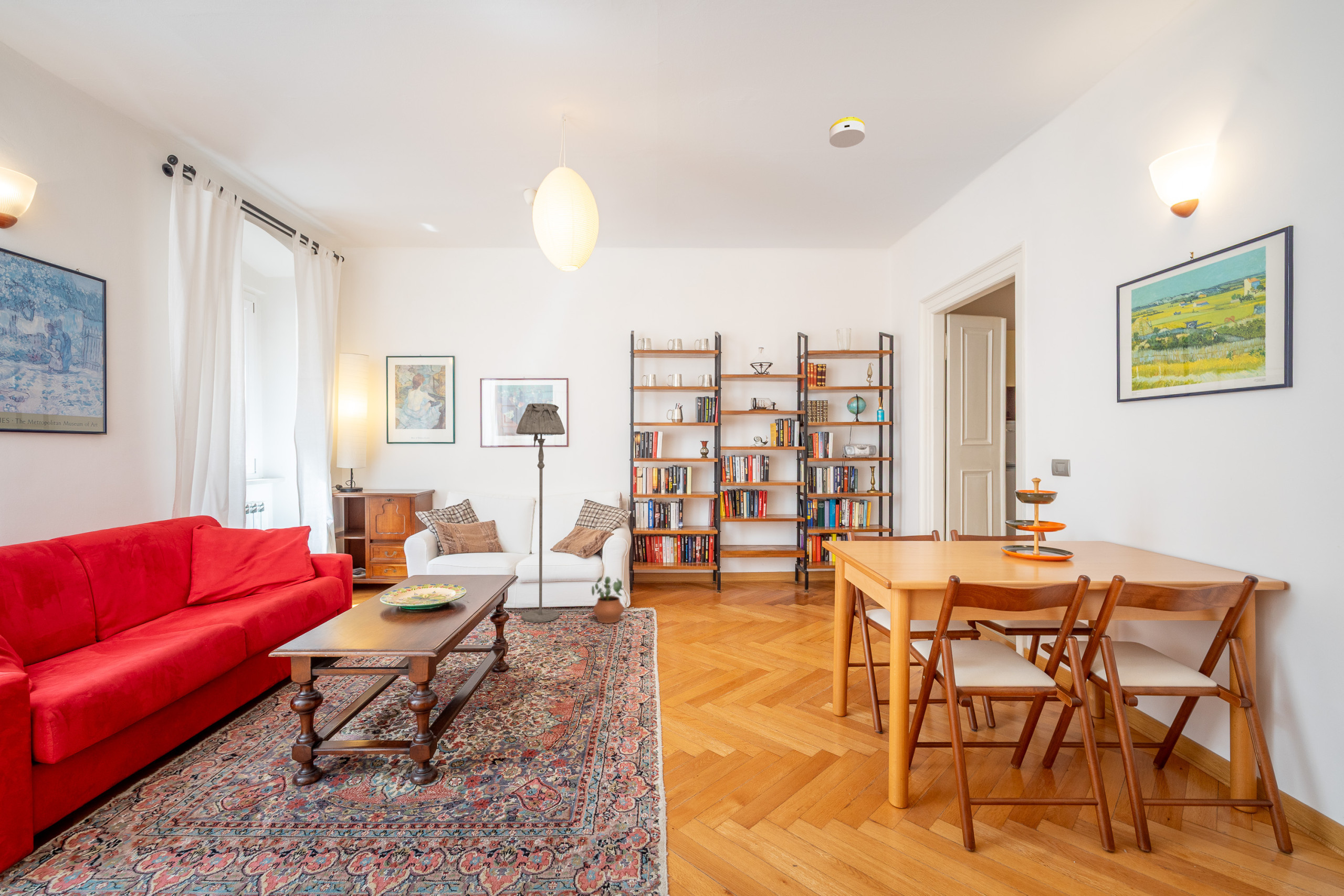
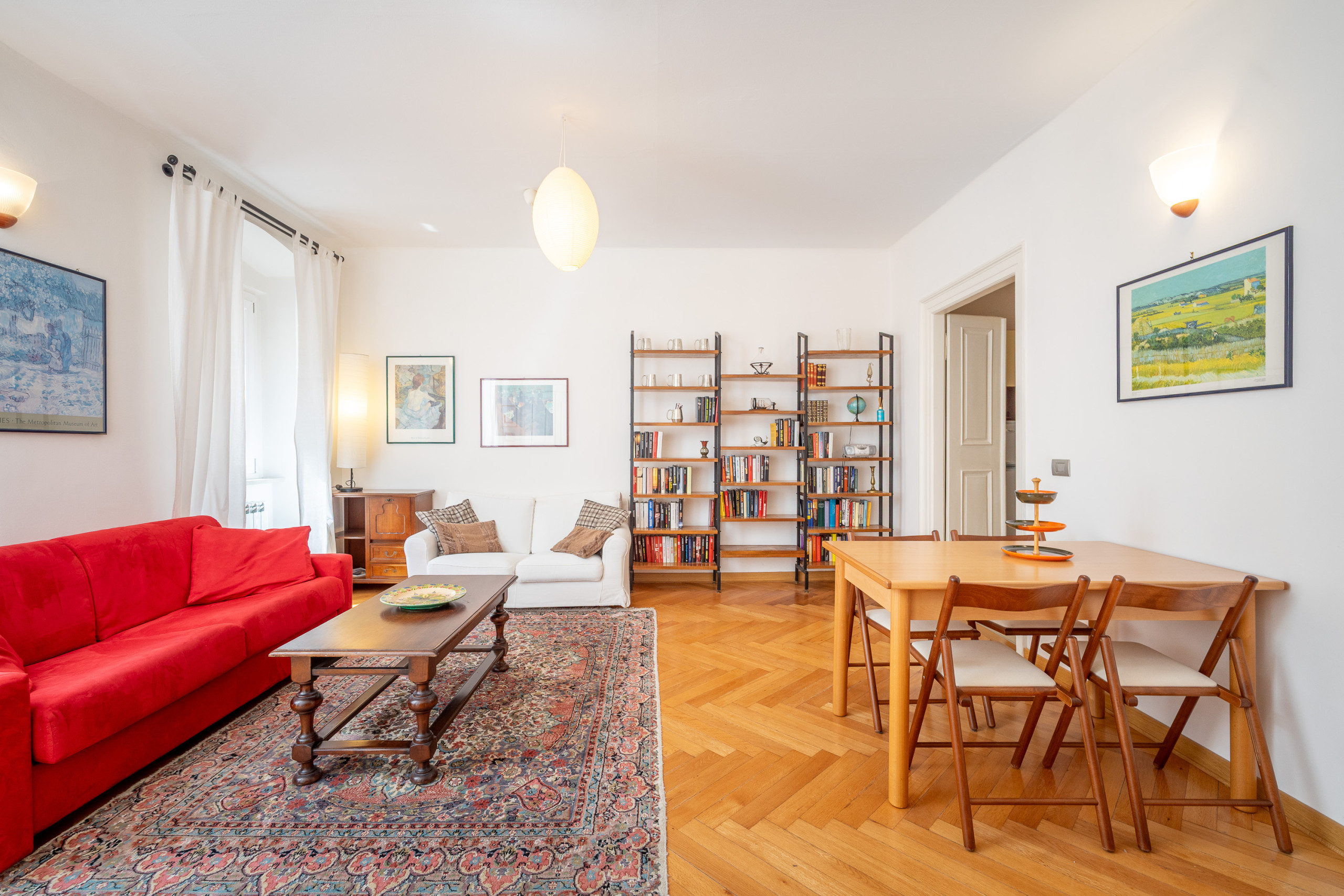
- potted plant [591,576,625,624]
- floor lamp [516,403,565,623]
- smoke detector [829,117,865,148]
